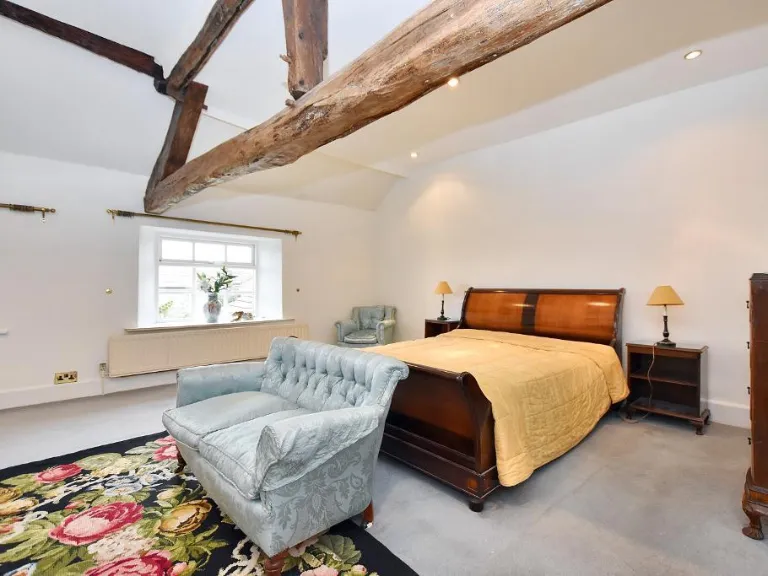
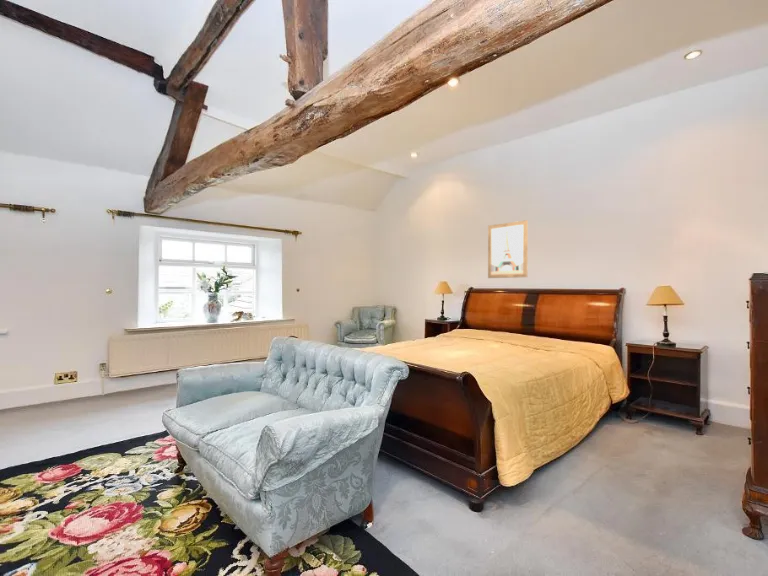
+ wall art [487,219,529,279]
